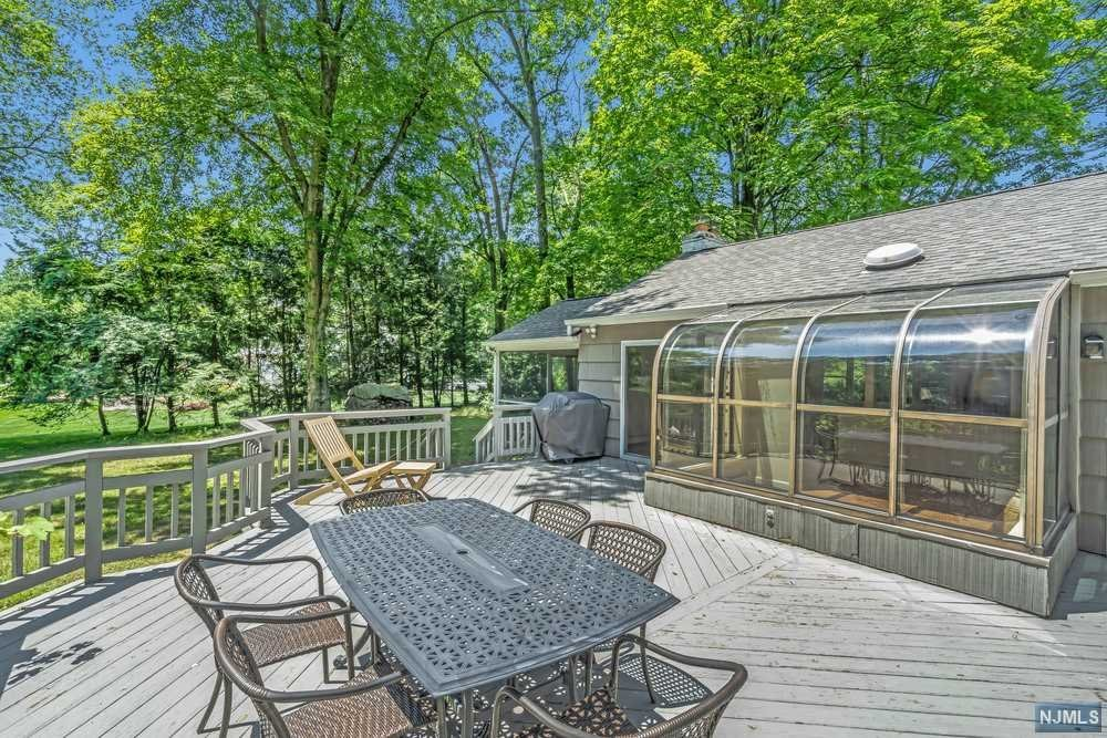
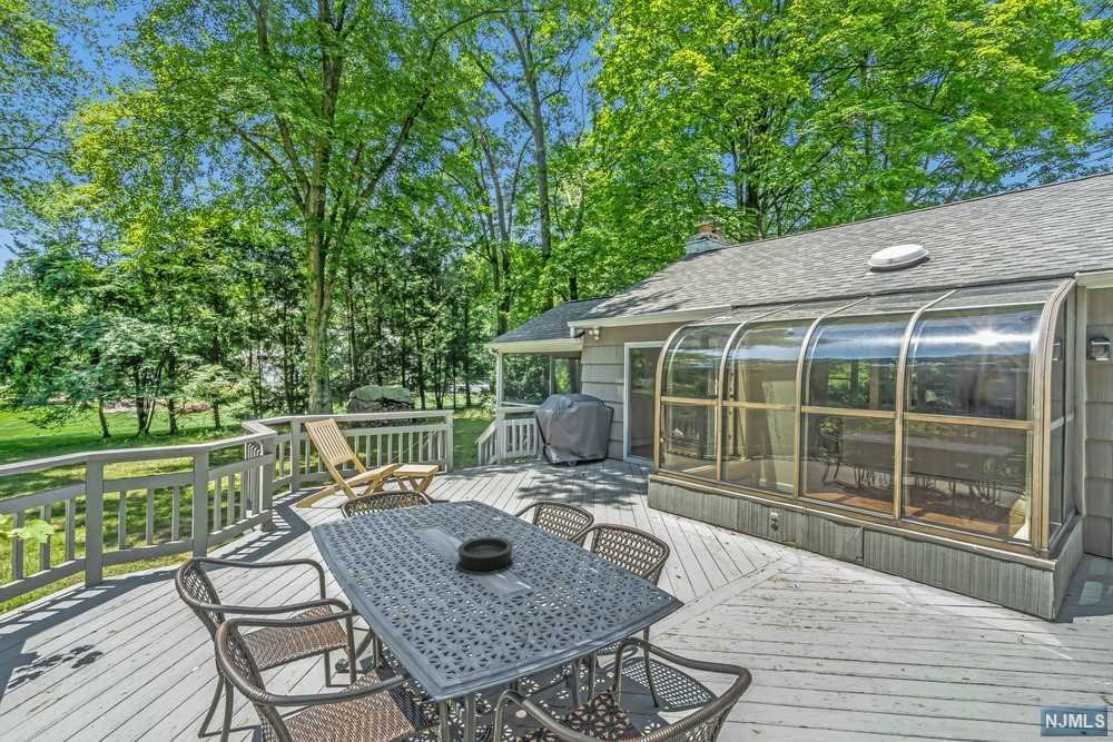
+ bowl [456,536,514,572]
